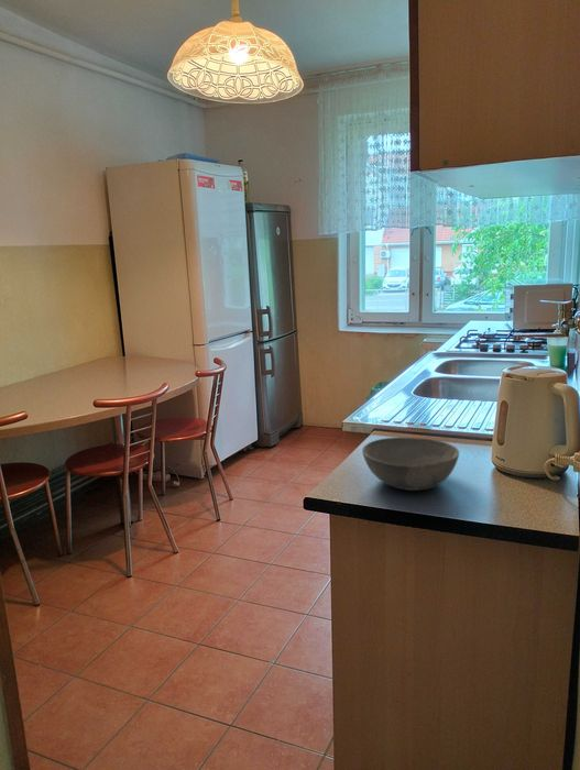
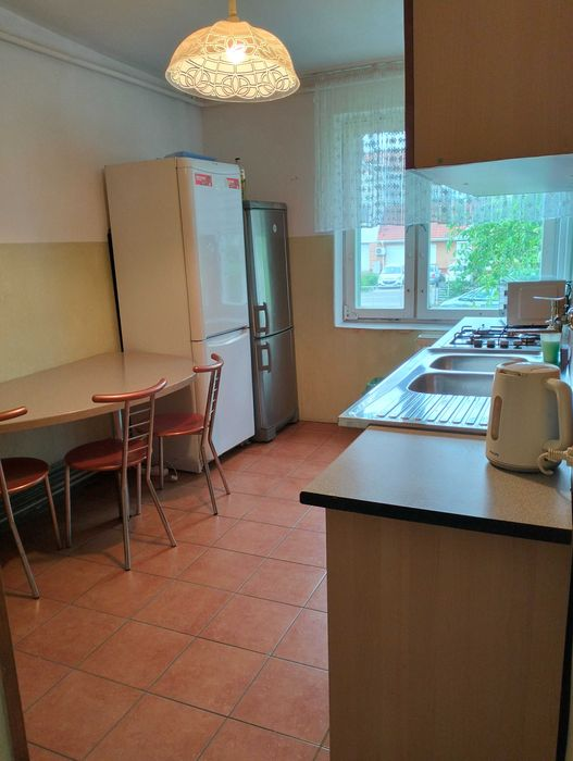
- bowl [361,437,460,492]
